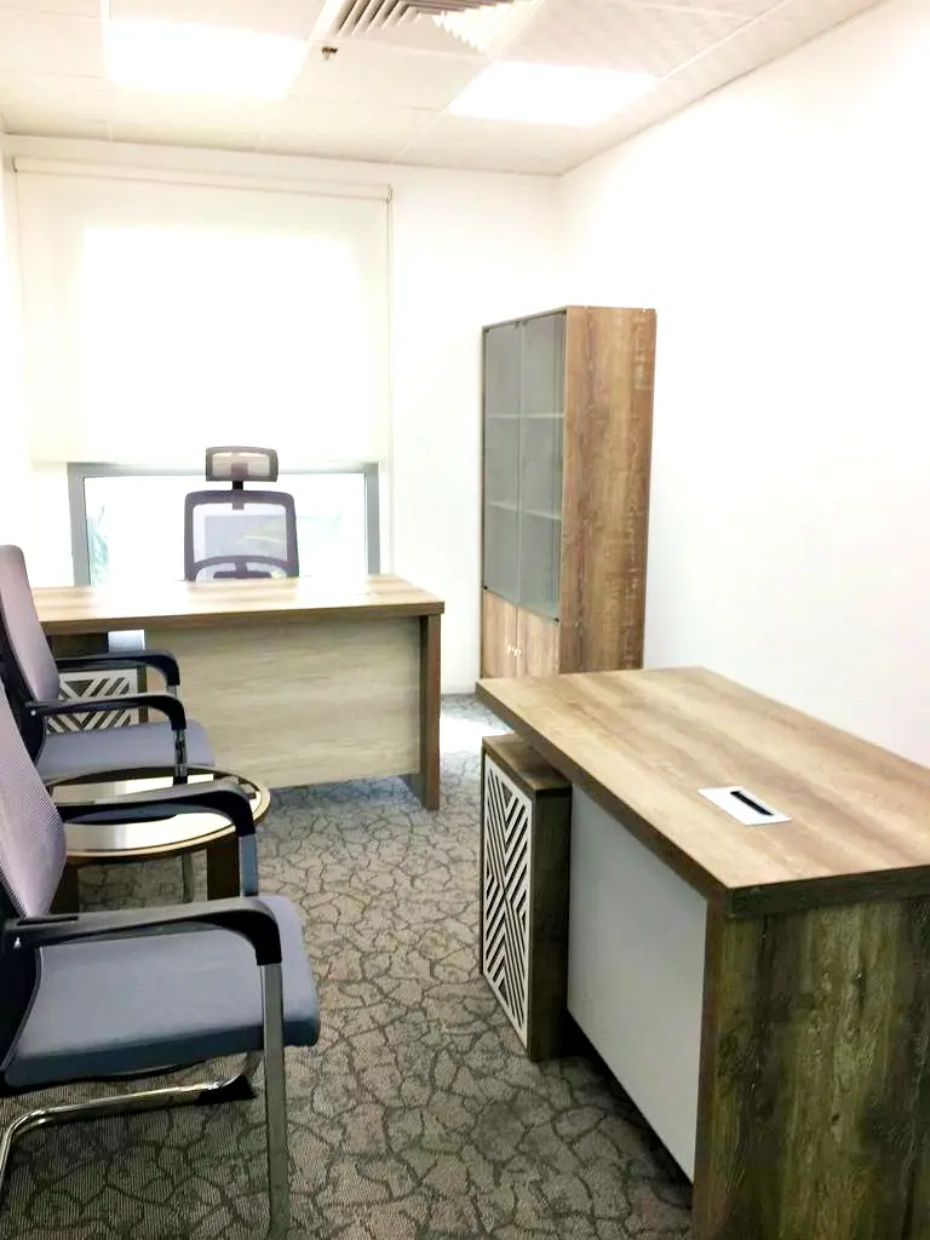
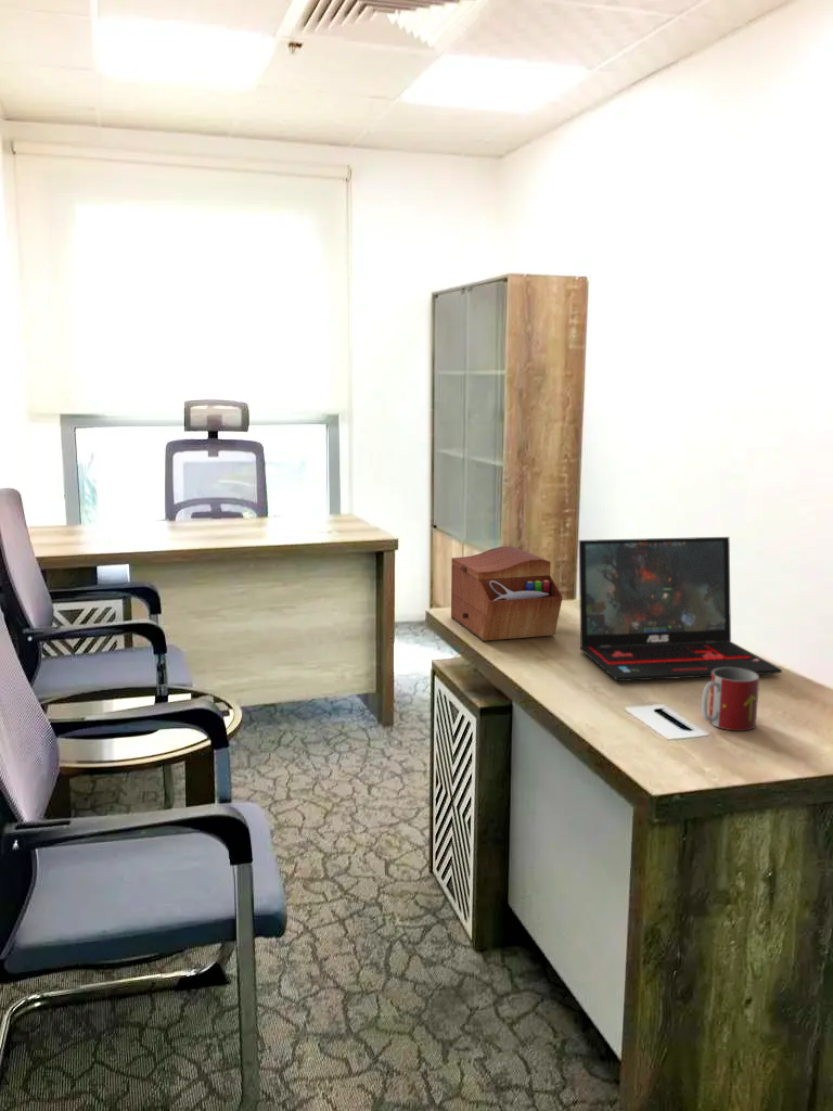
+ laptop [578,536,783,682]
+ sewing box [450,545,563,642]
+ mug [701,667,760,732]
